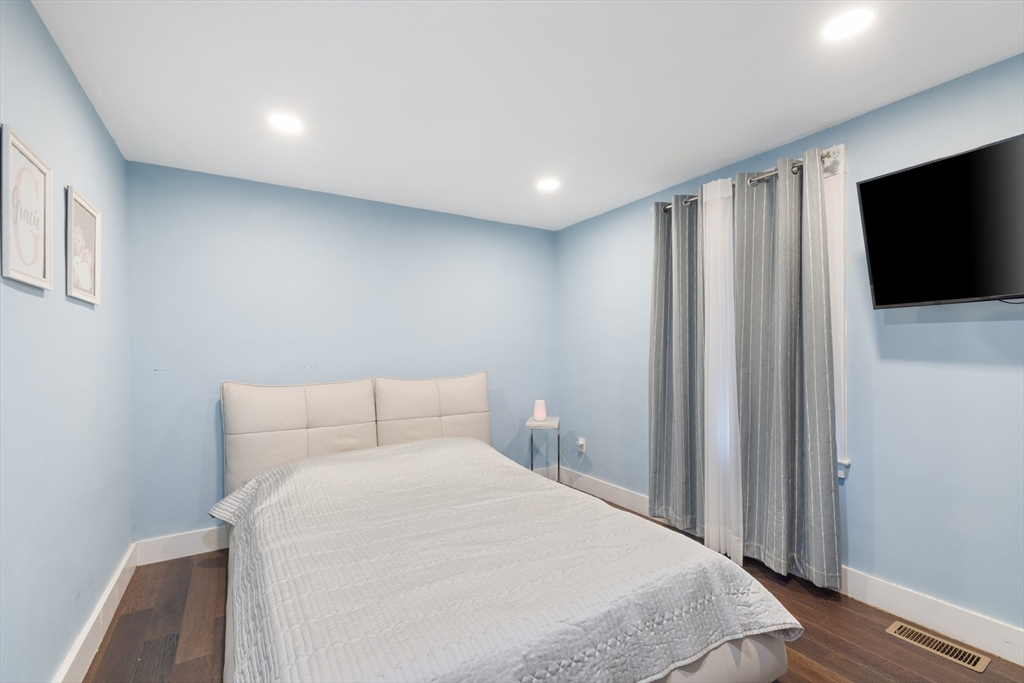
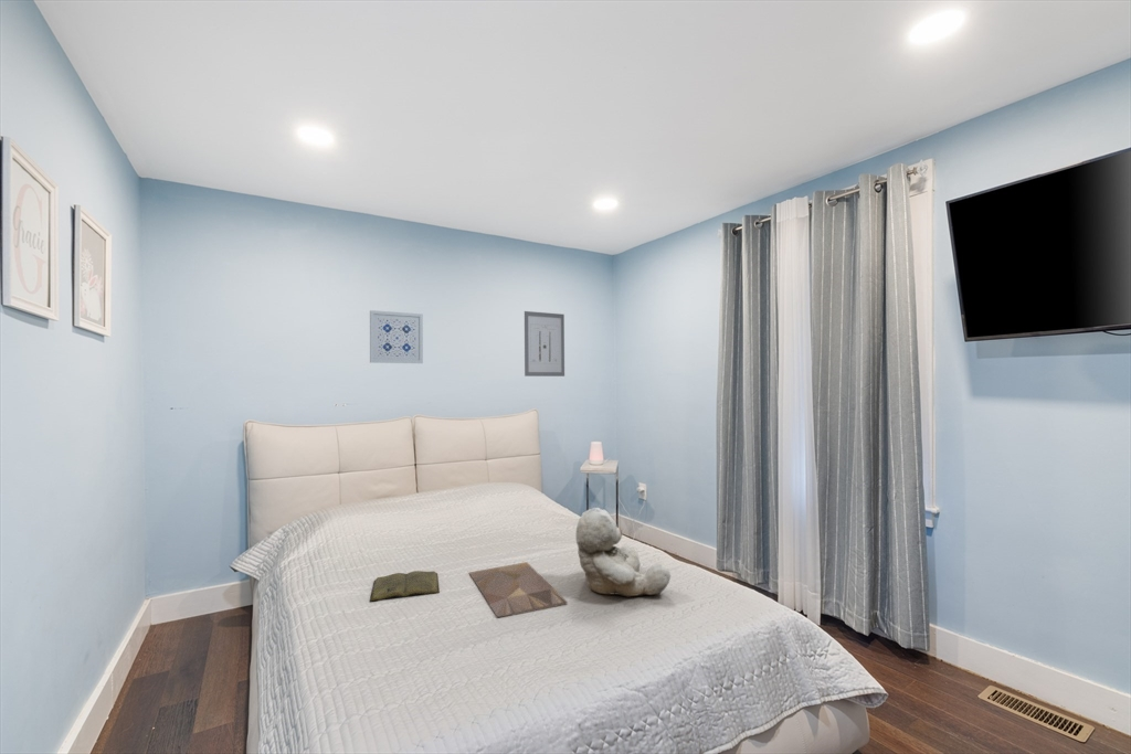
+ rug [468,561,568,619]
+ book [369,570,441,603]
+ wall art [524,310,566,378]
+ teddy bear [575,507,672,597]
+ wall art [369,309,424,364]
